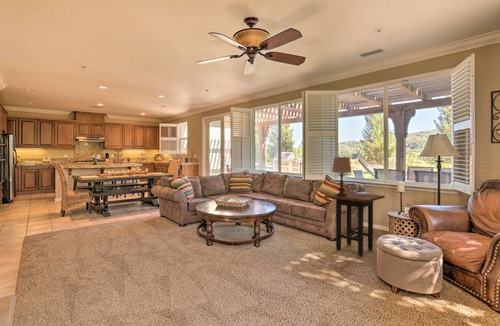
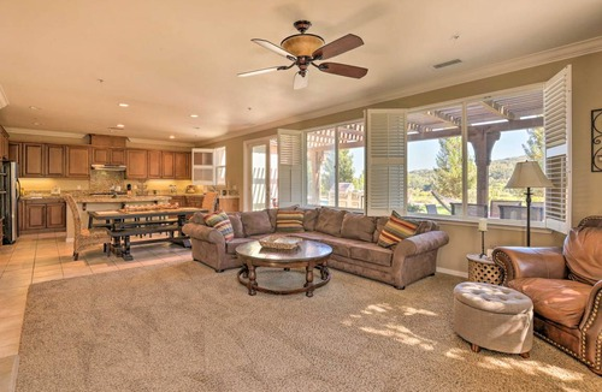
- table lamp [331,156,353,197]
- side table [324,191,386,257]
